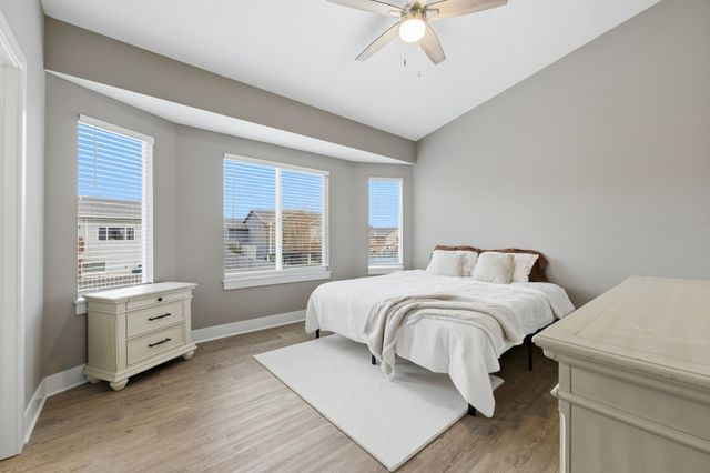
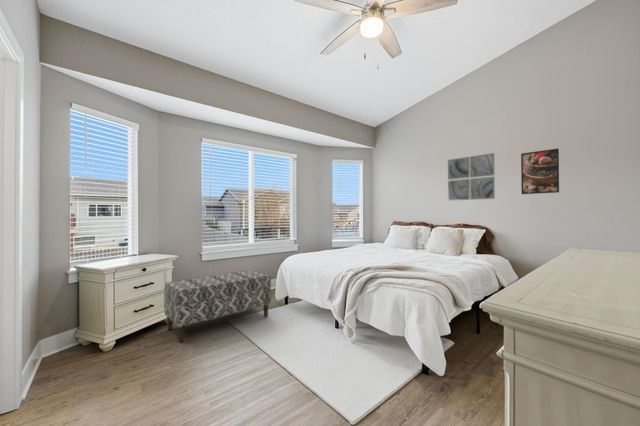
+ bench [163,269,272,343]
+ wall art [447,152,496,202]
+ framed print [520,148,560,195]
